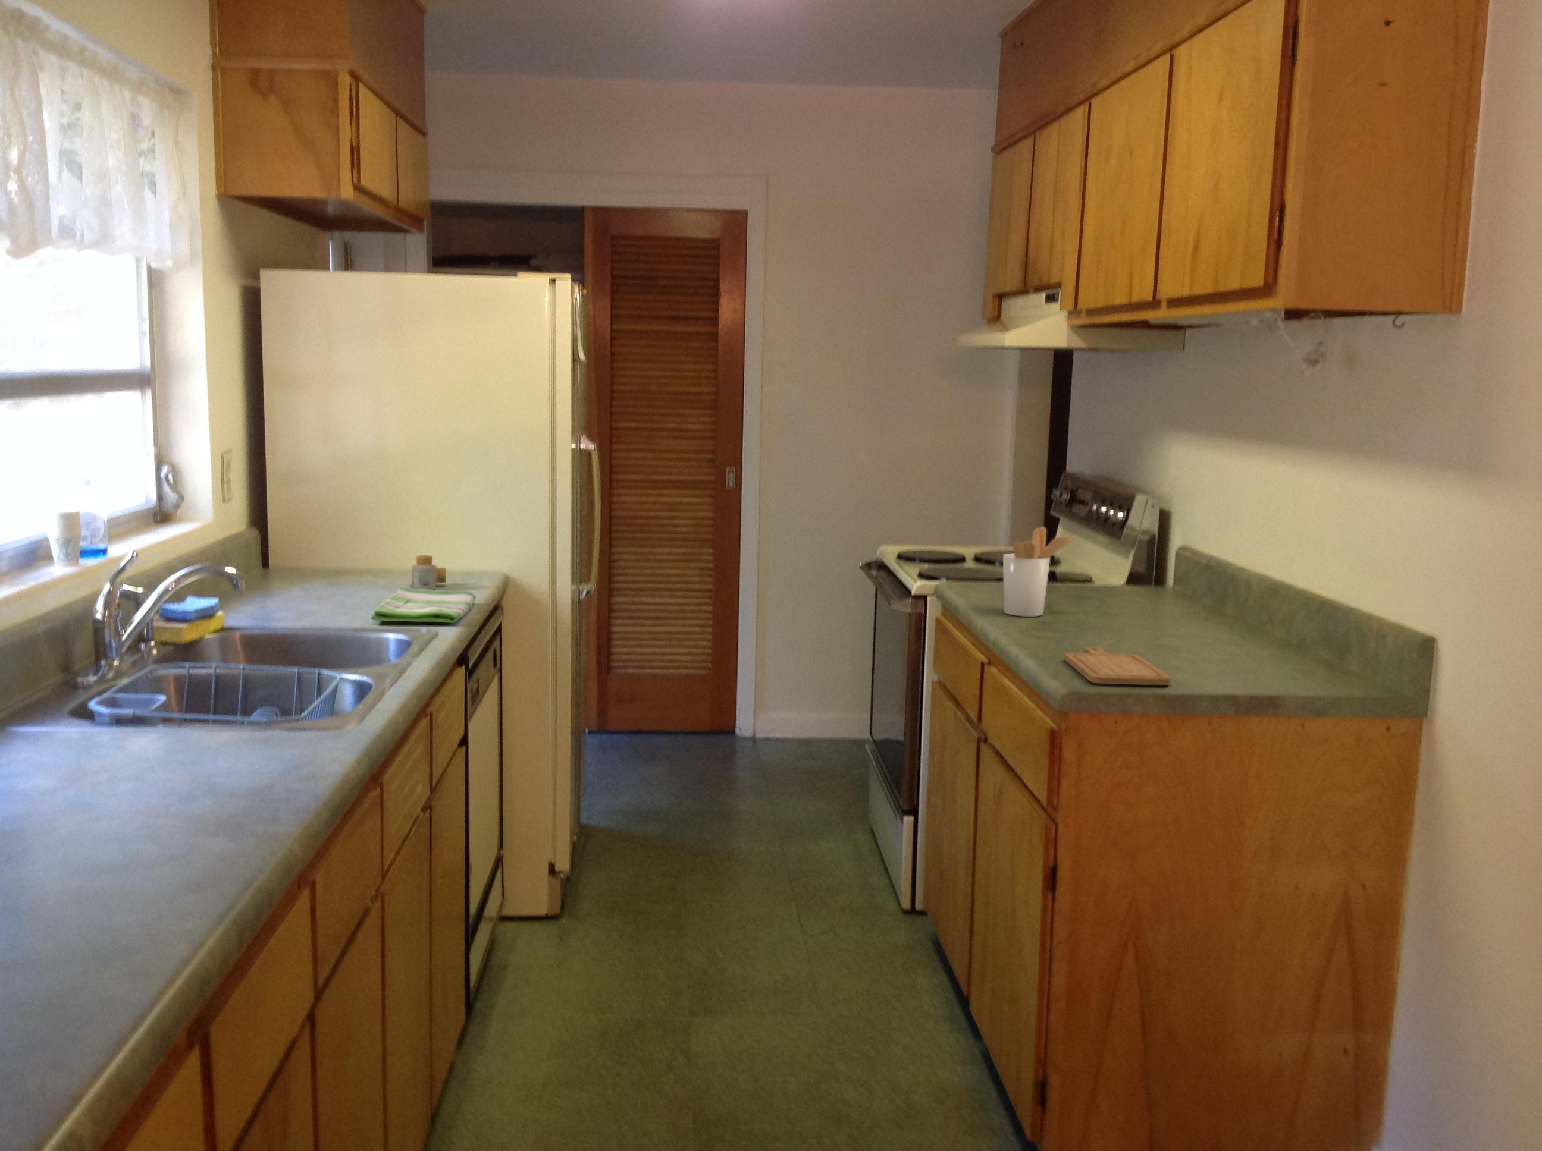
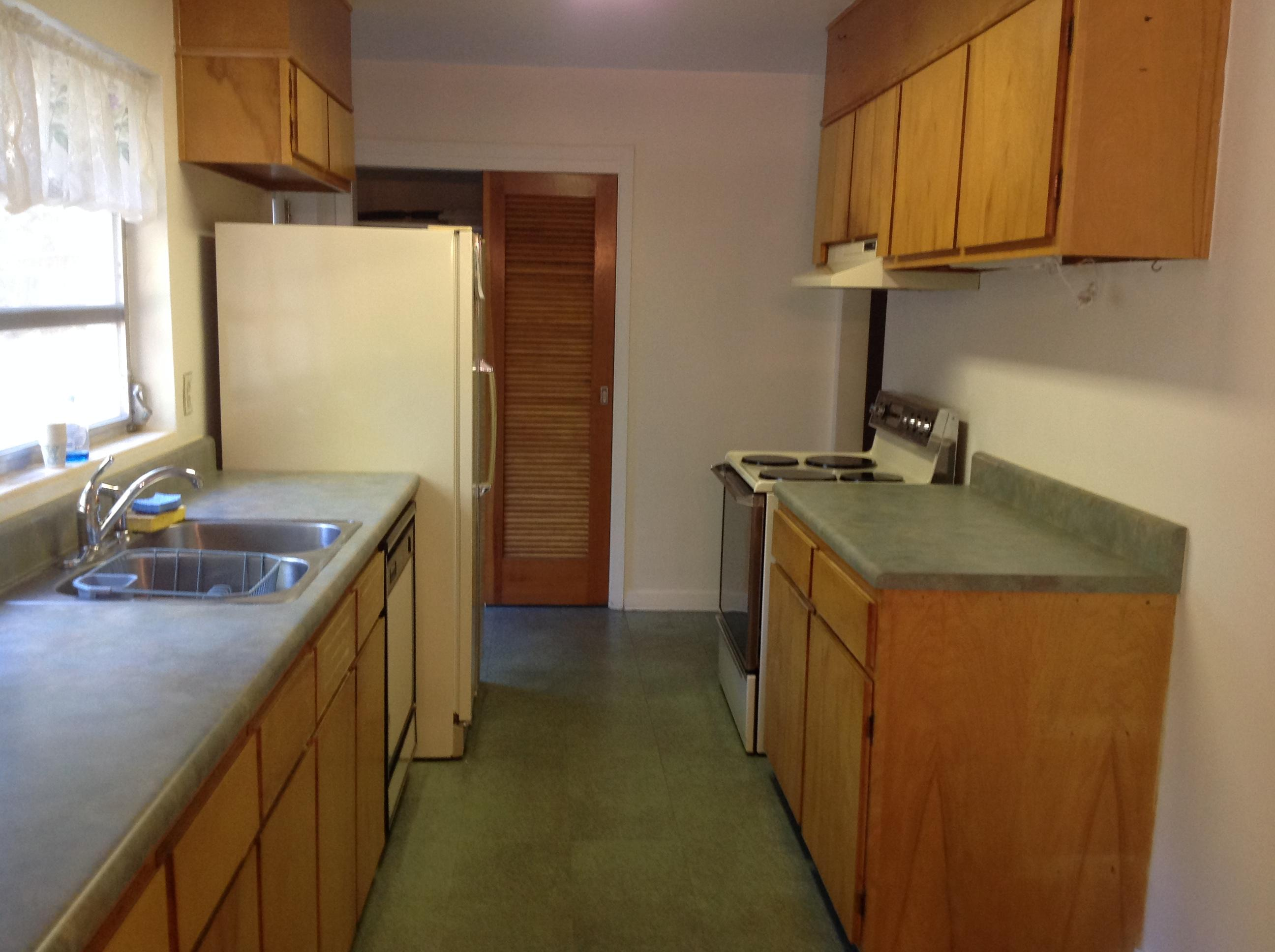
- chopping board [1064,647,1171,686]
- dish towel [370,586,477,624]
- pill bottle [411,555,446,590]
- utensil holder [1003,526,1076,617]
